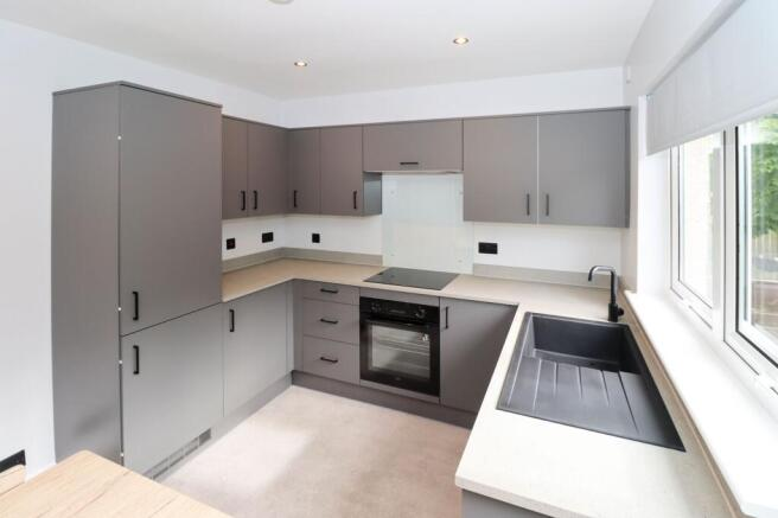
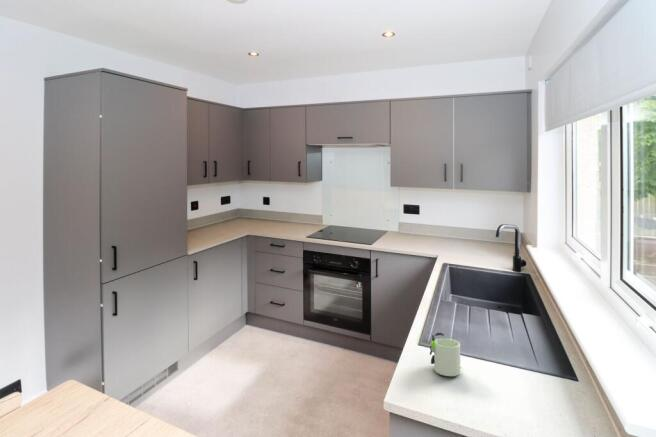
+ mug [429,332,461,377]
